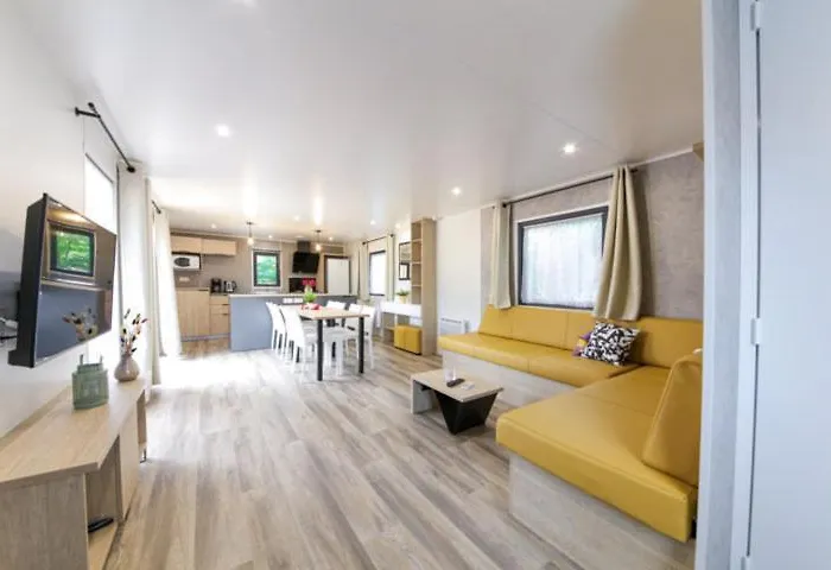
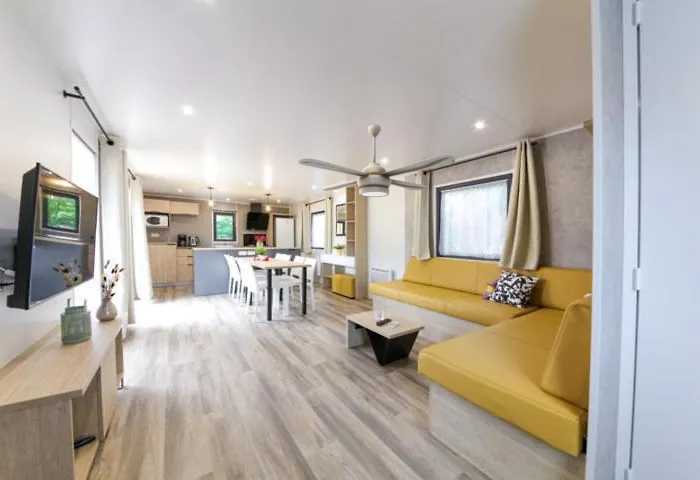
+ ceiling fan [297,124,457,198]
